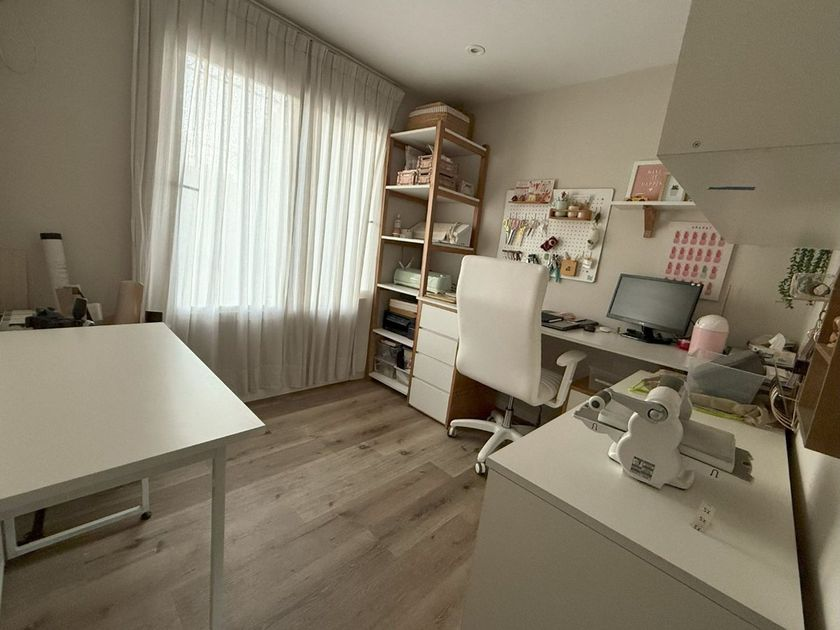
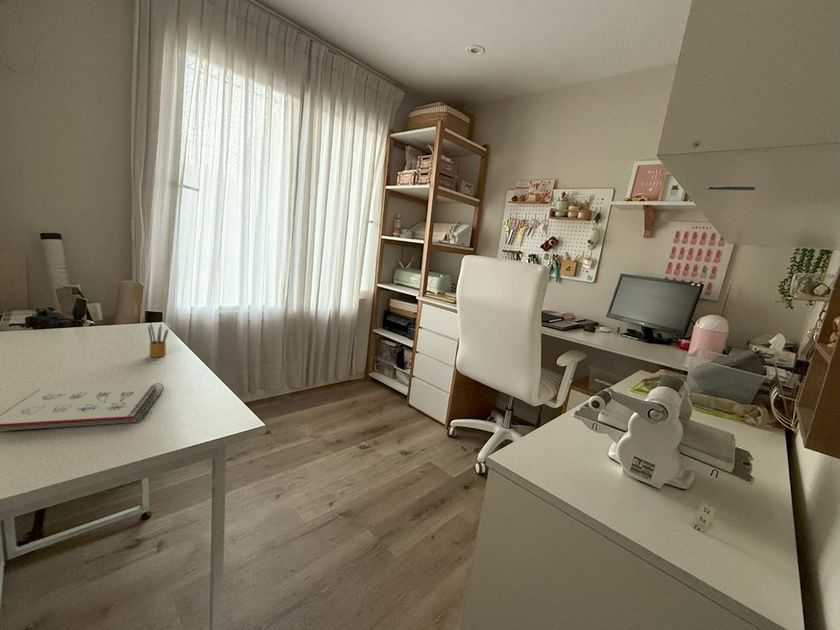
+ notepad [0,382,165,432]
+ pencil box [147,323,169,358]
